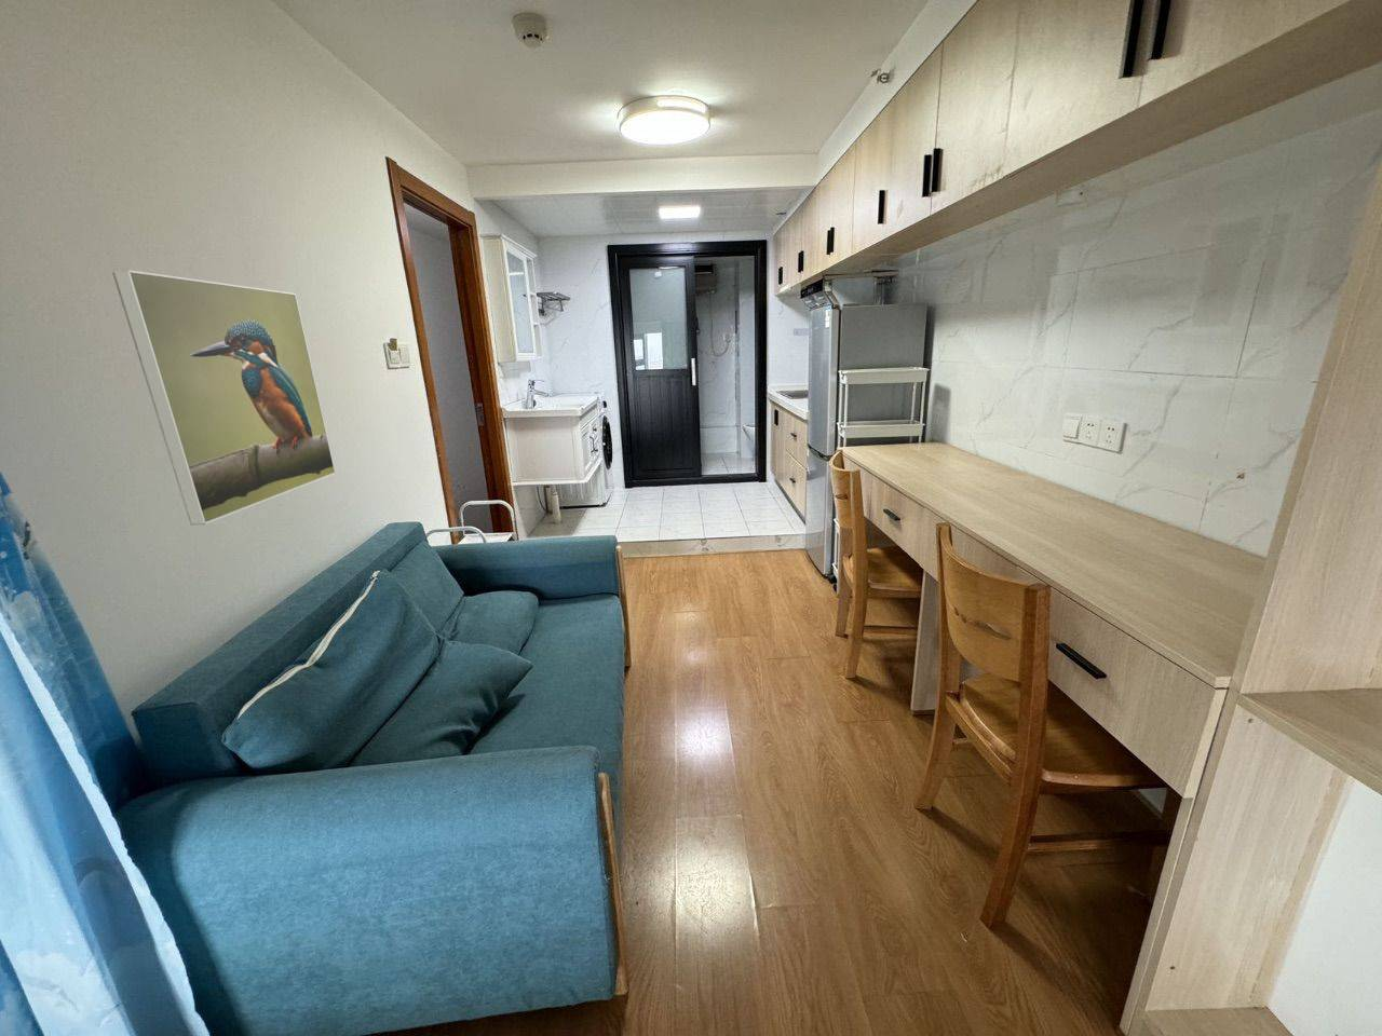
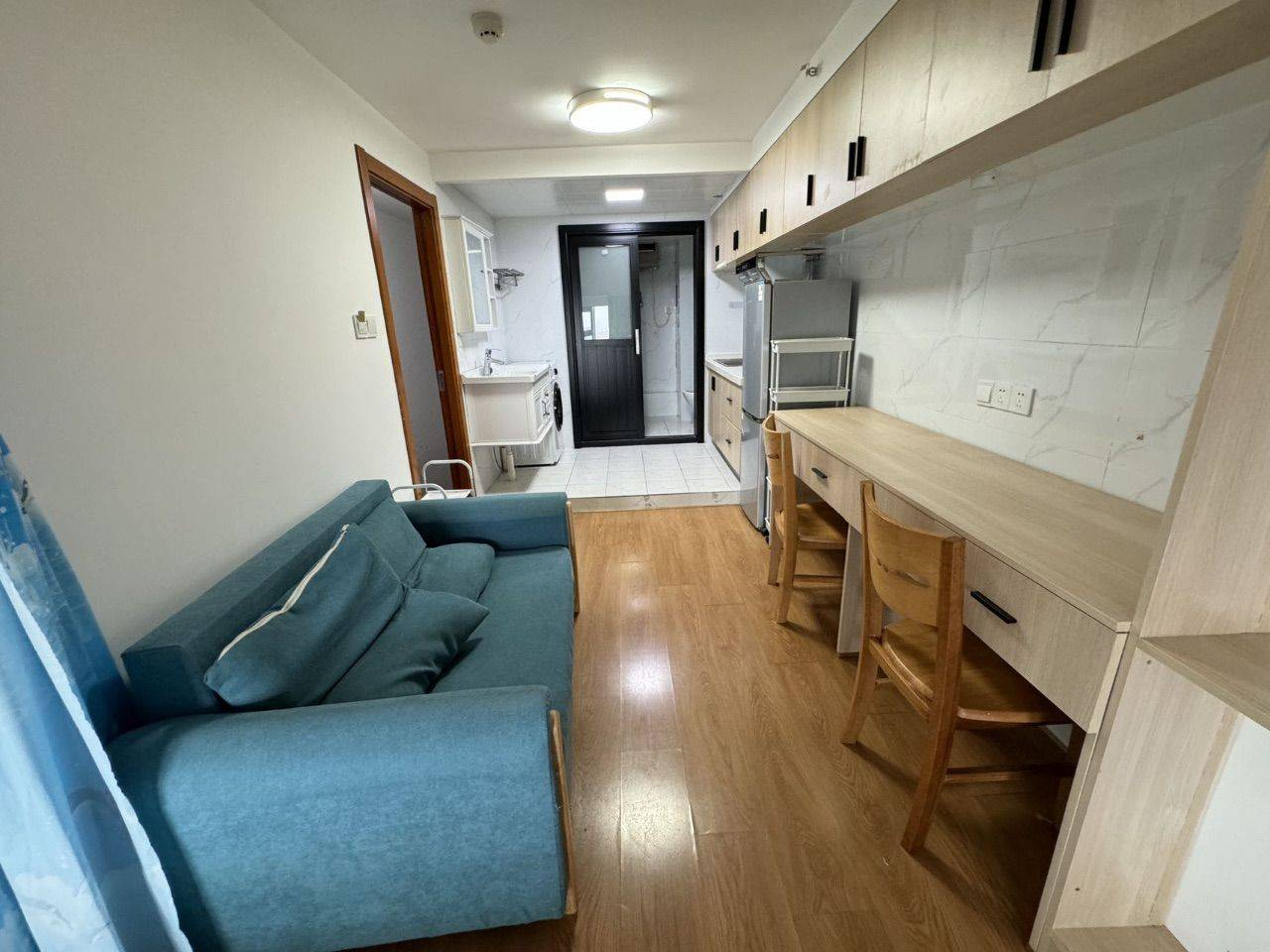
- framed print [111,269,337,527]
